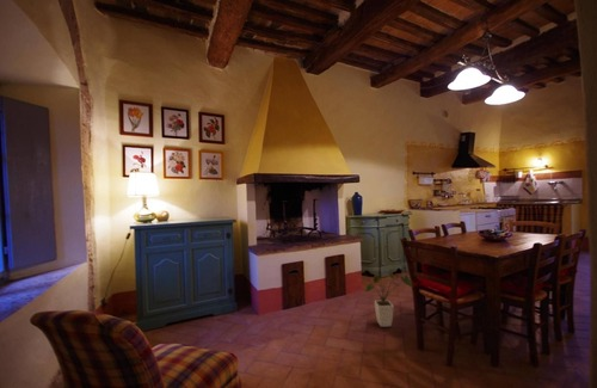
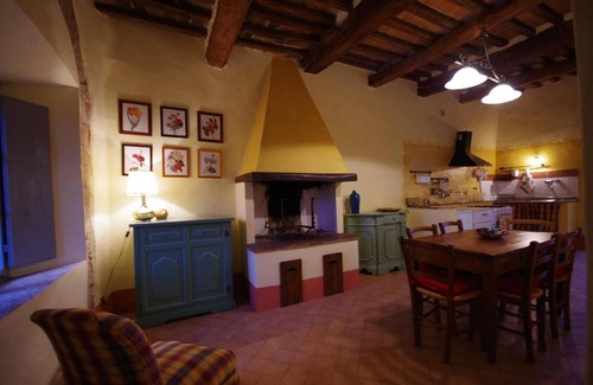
- house plant [357,269,413,328]
